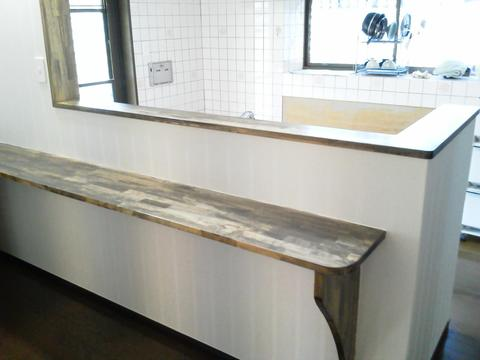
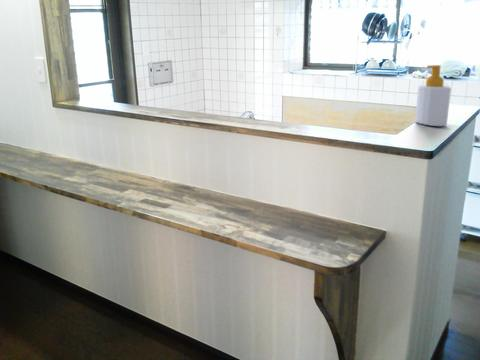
+ soap bottle [414,64,452,127]
